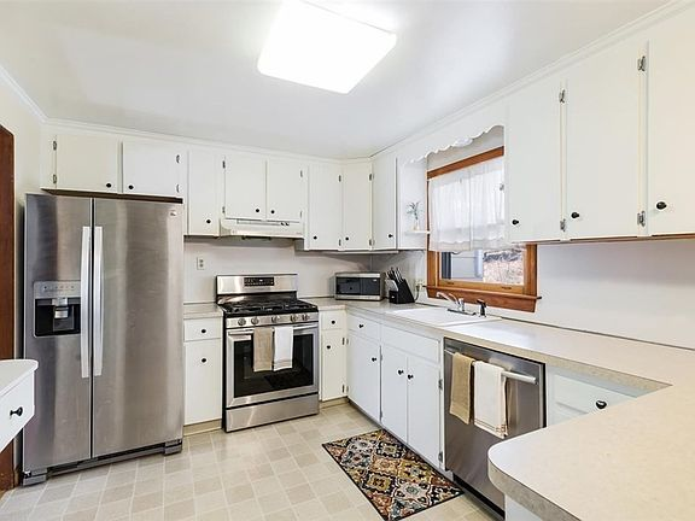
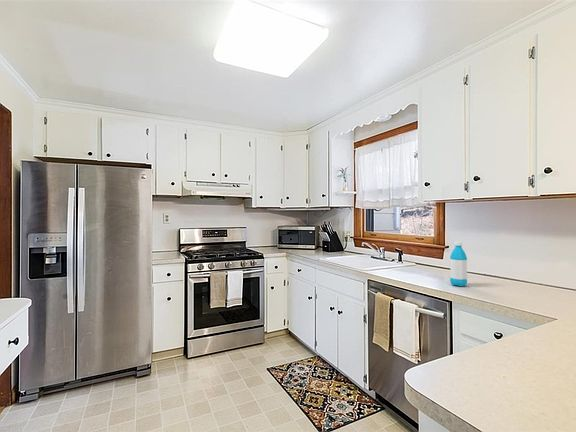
+ water bottle [449,241,468,287]
